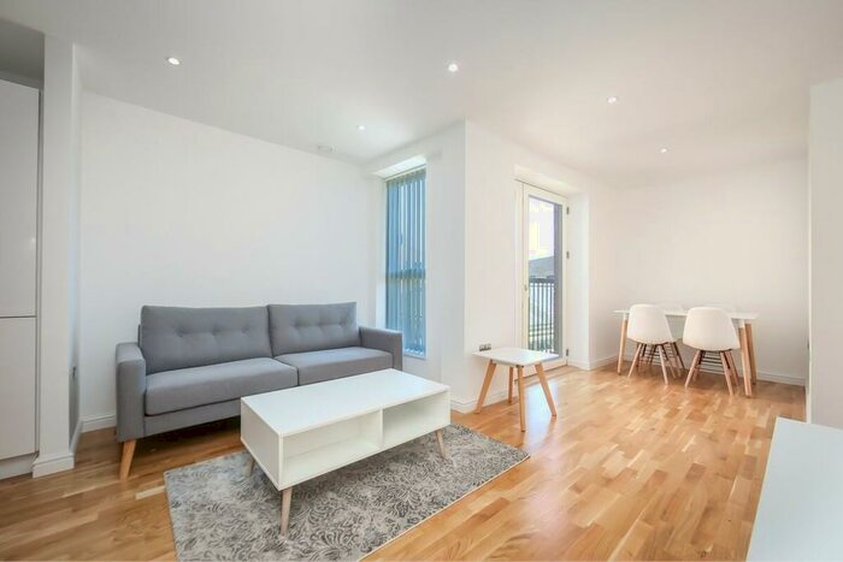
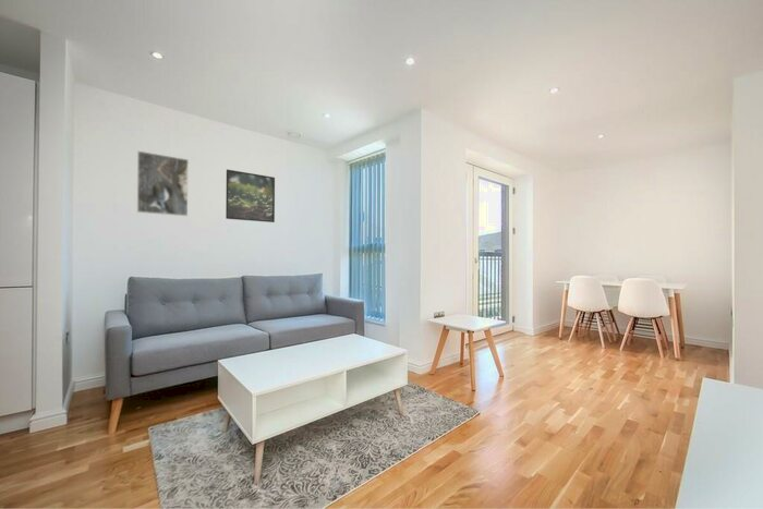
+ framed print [225,168,276,223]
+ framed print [136,150,190,217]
